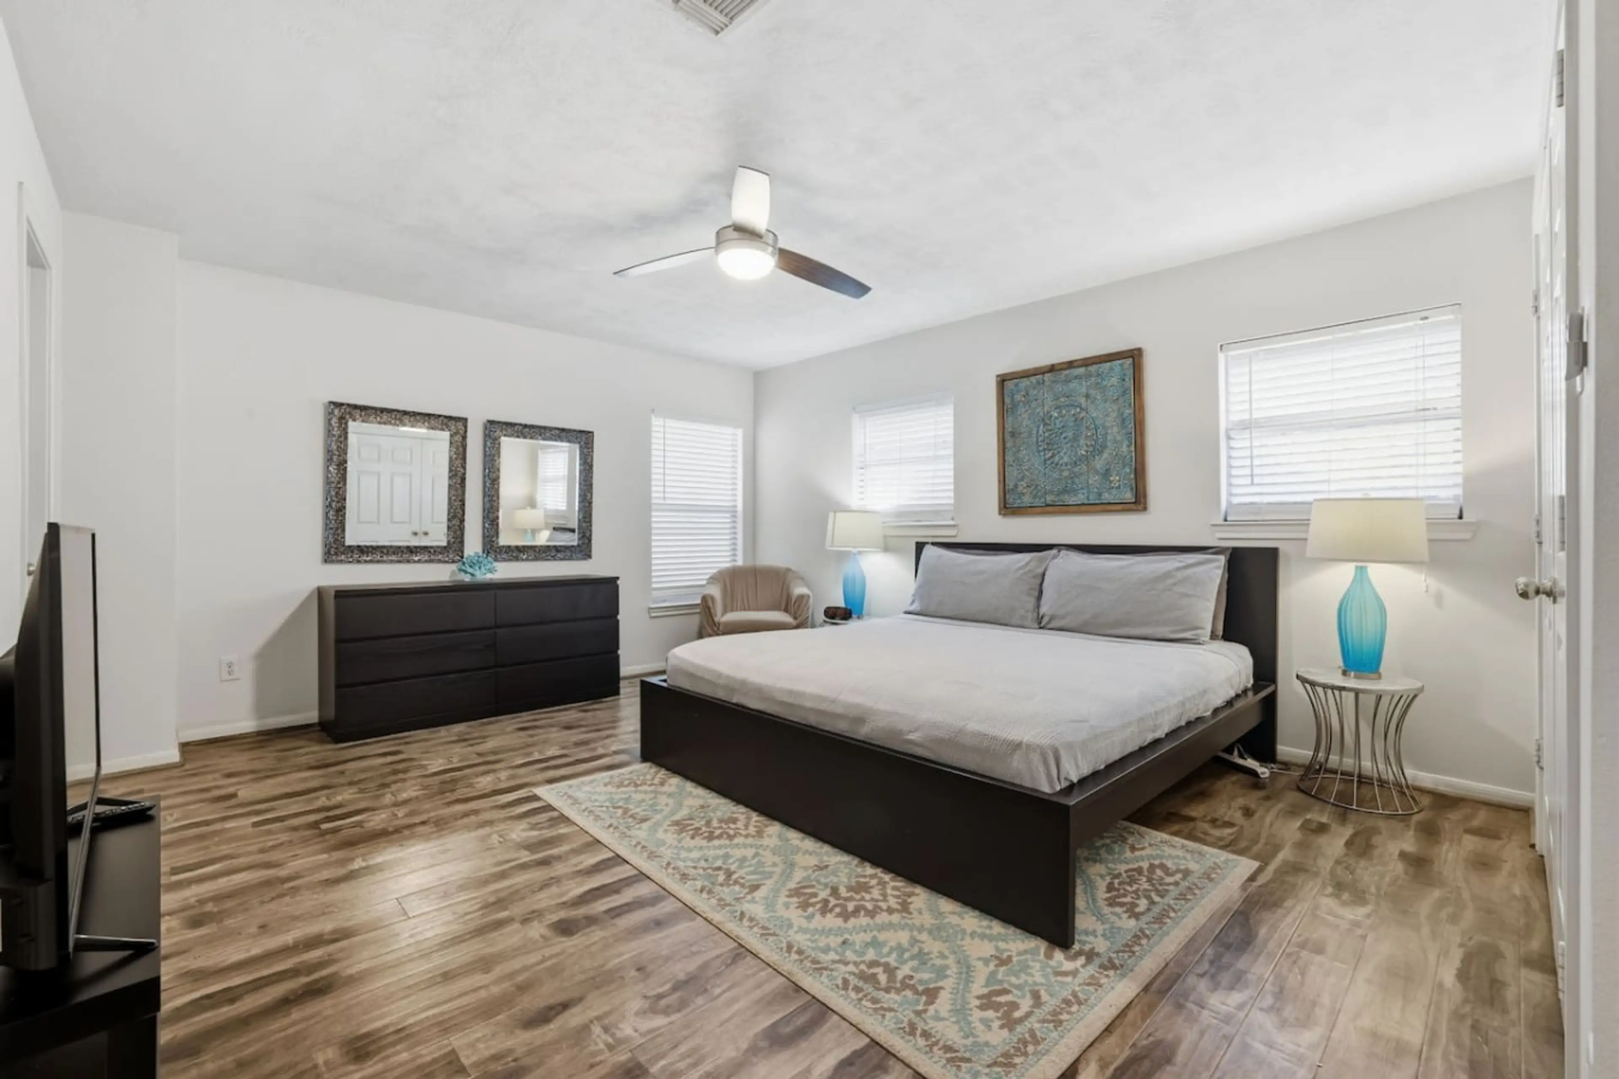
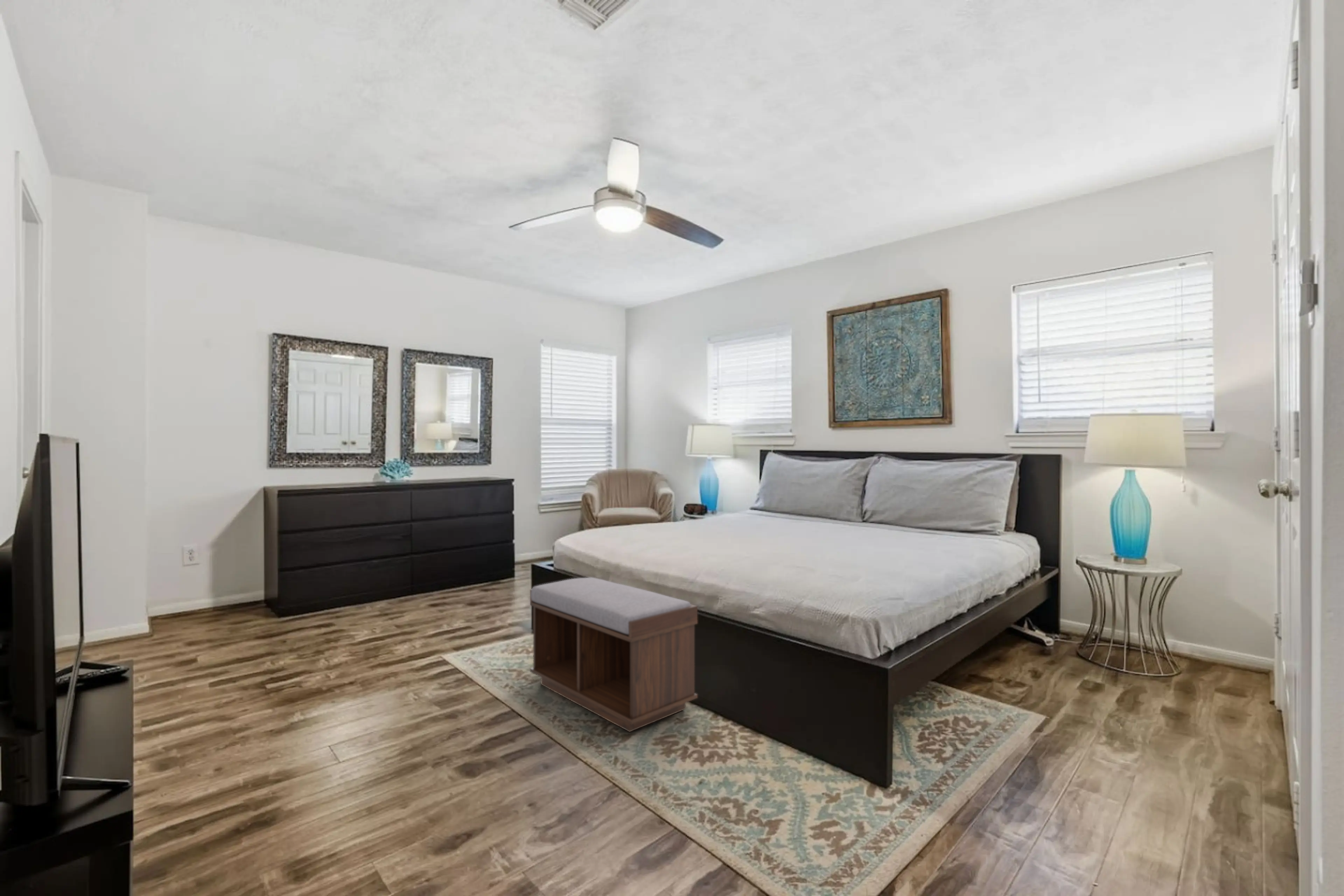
+ bench [530,577,698,732]
